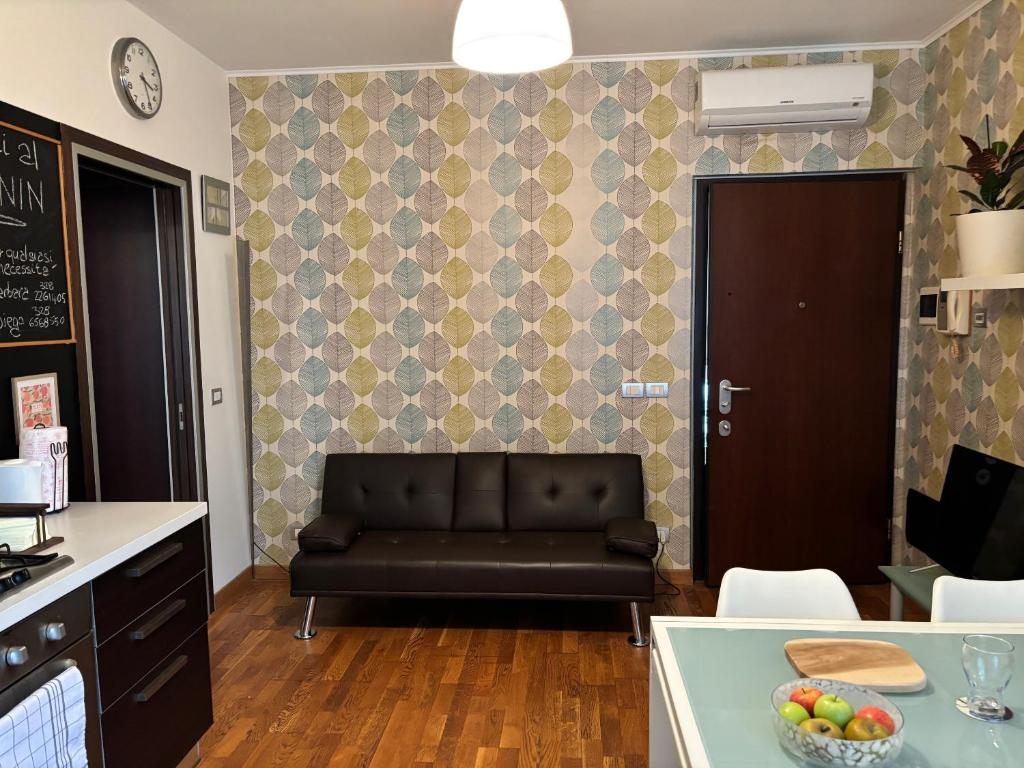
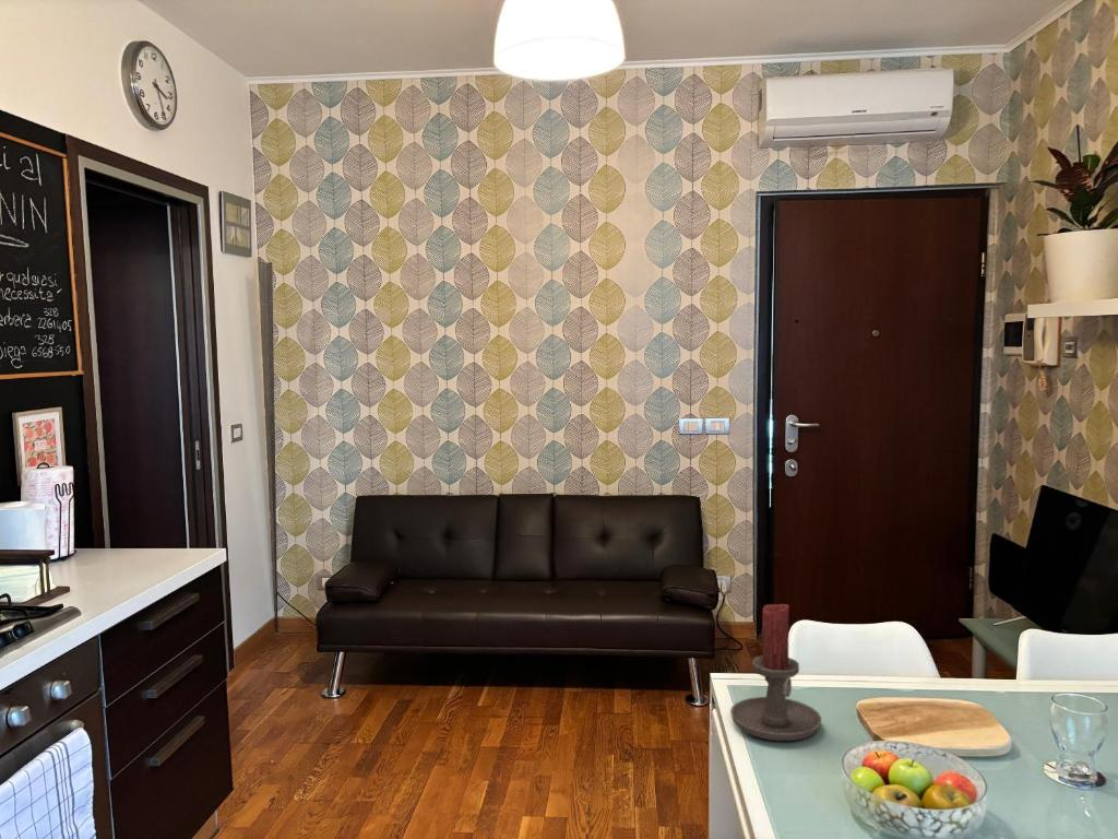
+ candle holder [729,603,822,742]
